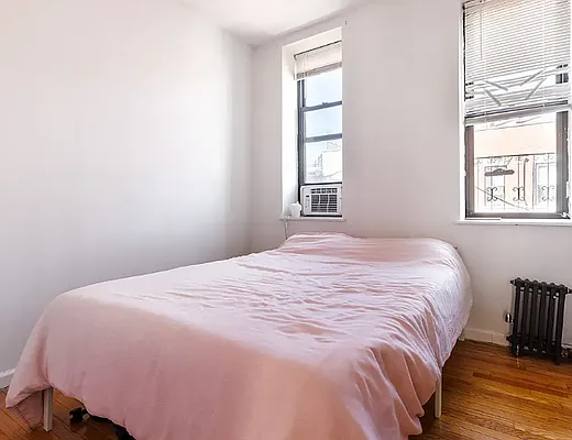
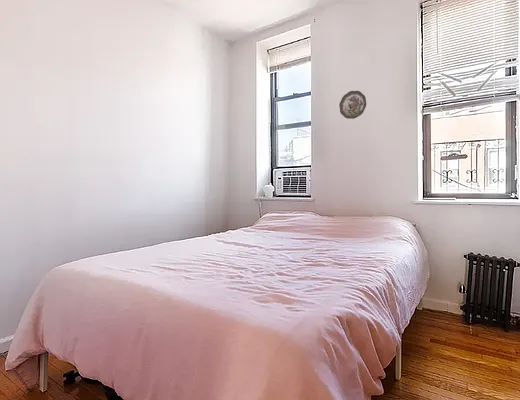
+ decorative plate [338,90,367,120]
